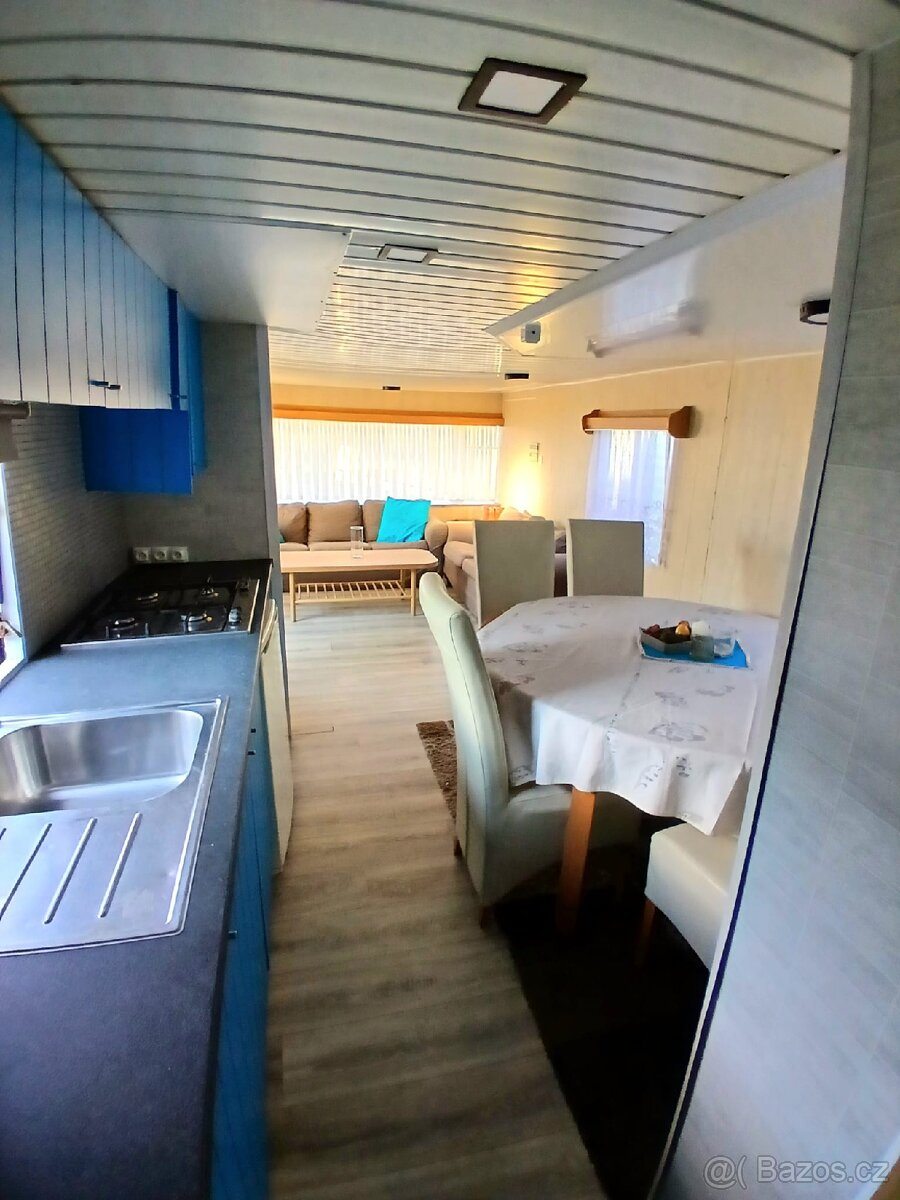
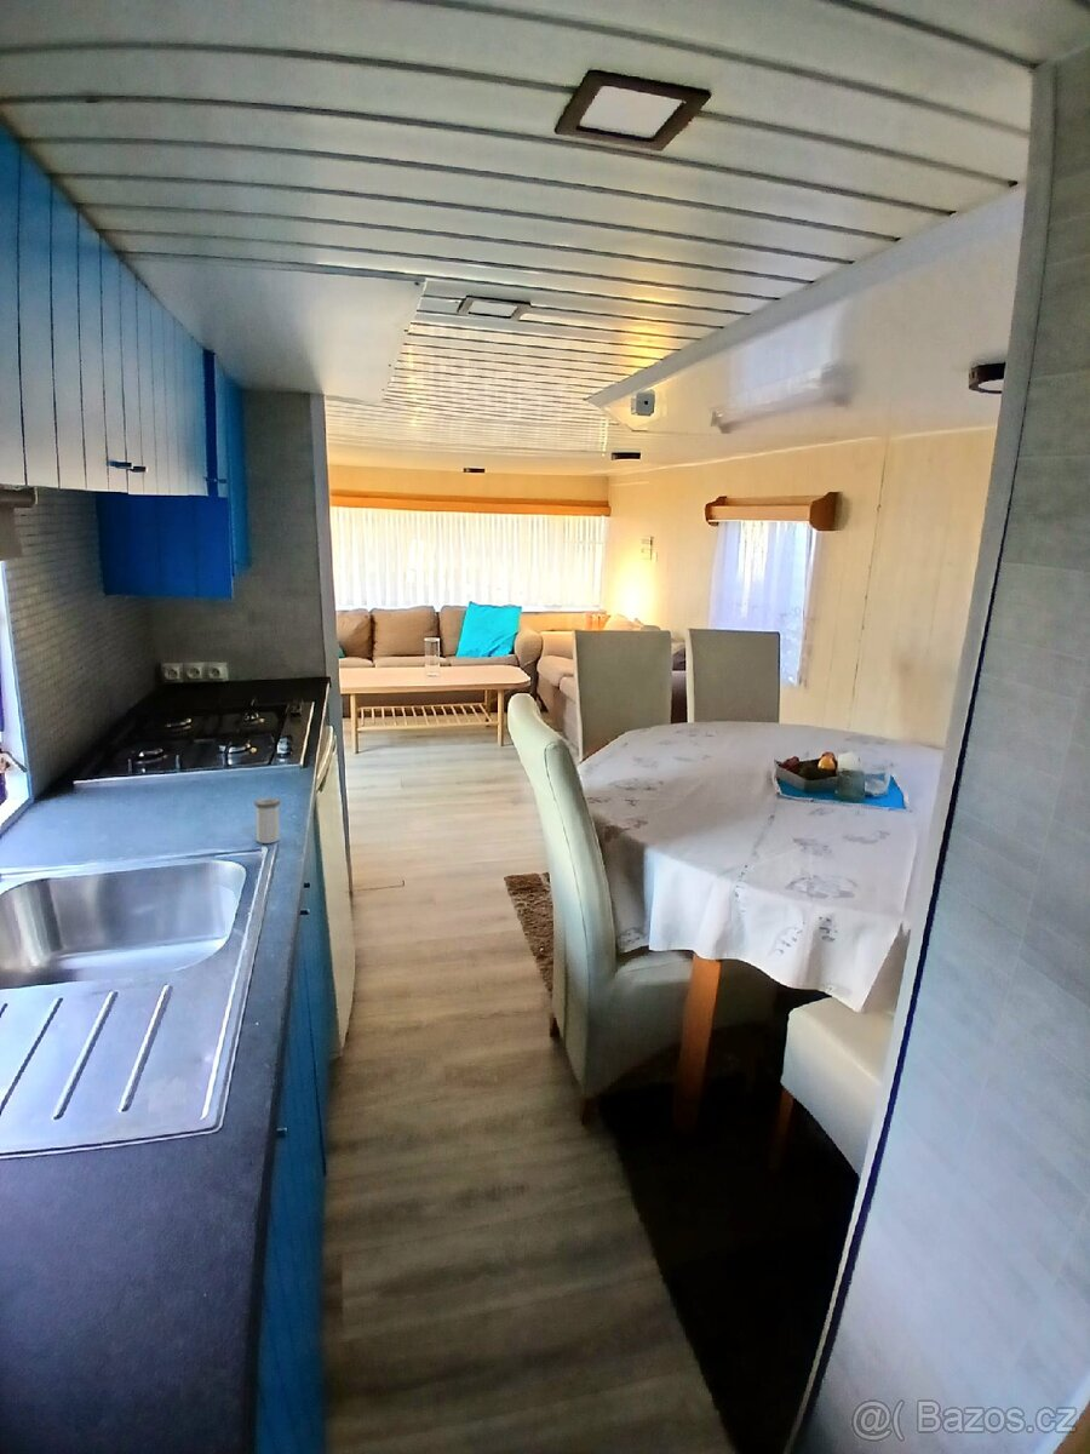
+ salt shaker [253,796,281,845]
